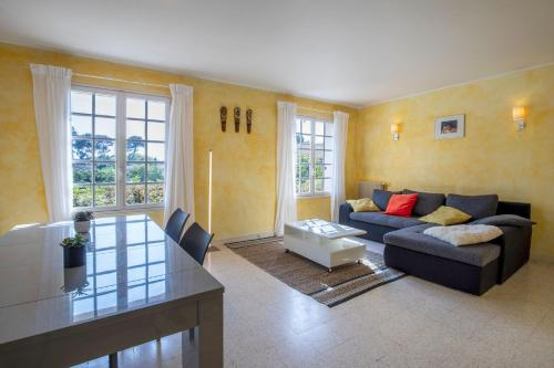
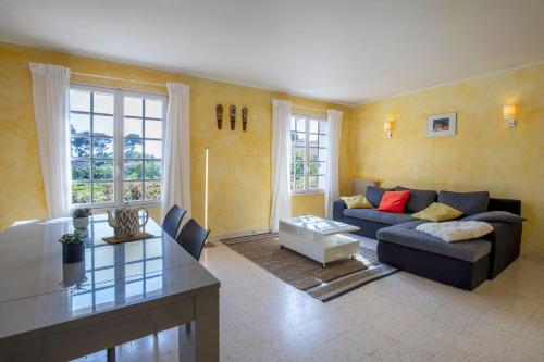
+ teapot [101,201,156,244]
